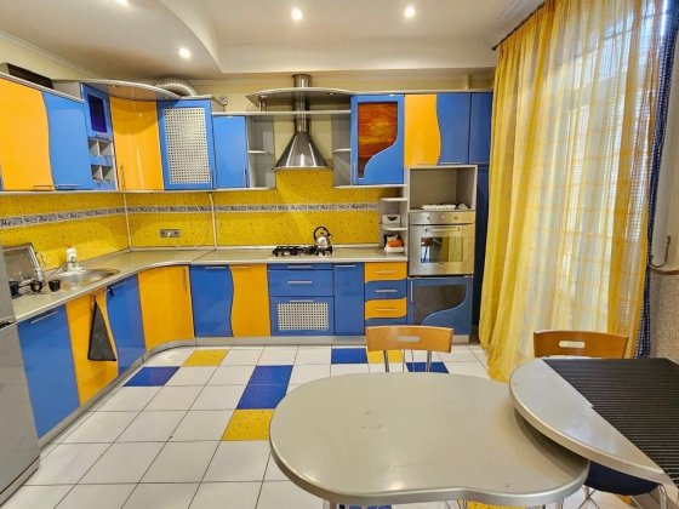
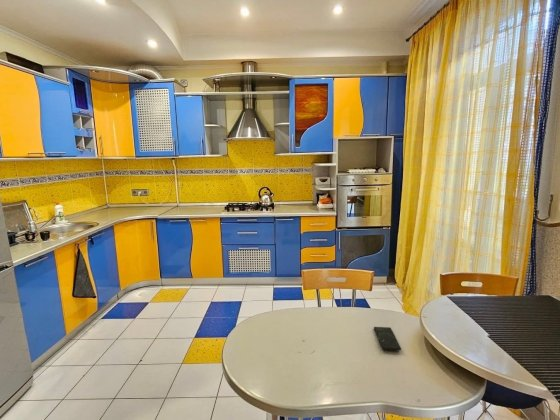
+ smartphone [373,326,402,351]
